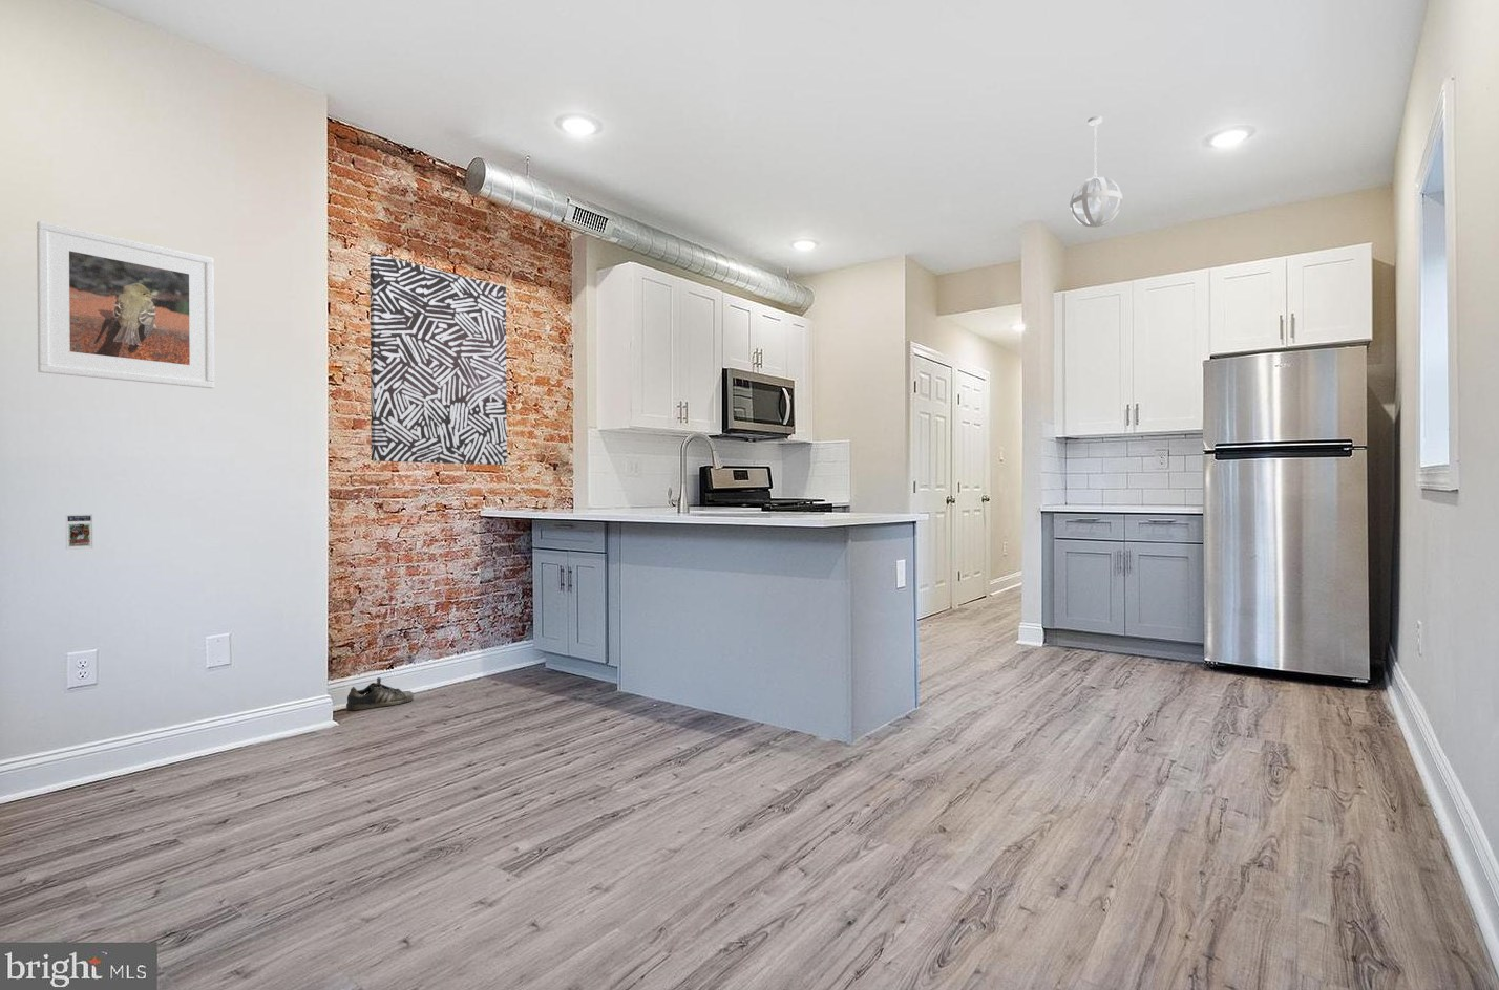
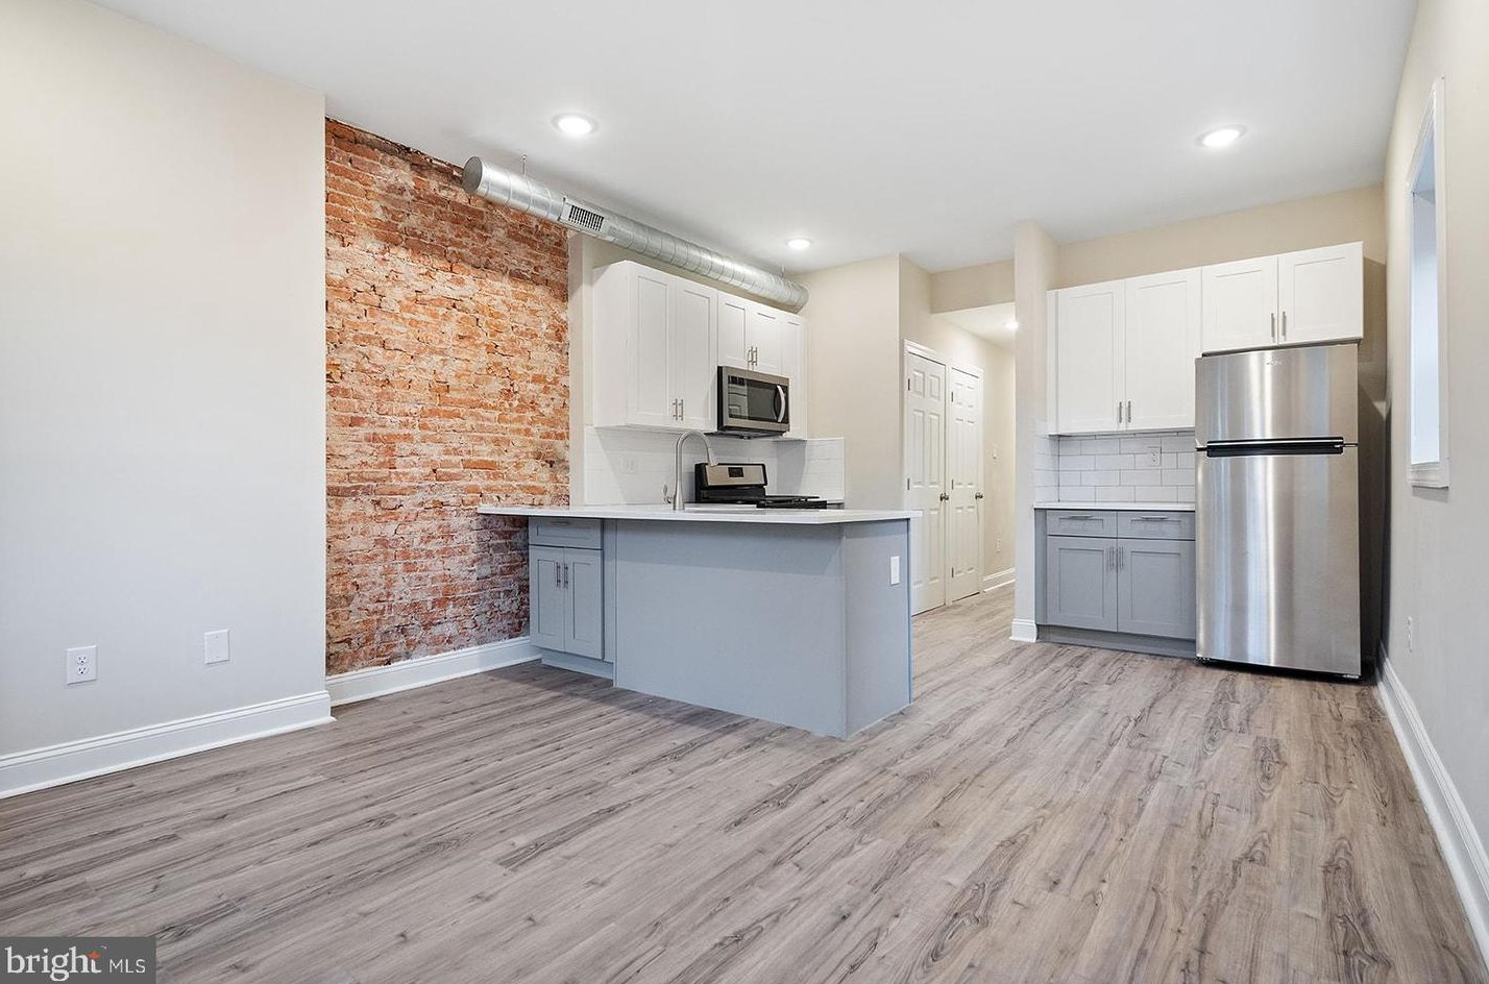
- pendant light [1069,115,1123,229]
- wall art [368,253,509,465]
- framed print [35,220,216,389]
- sneaker [345,676,415,712]
- trading card [65,514,94,550]
